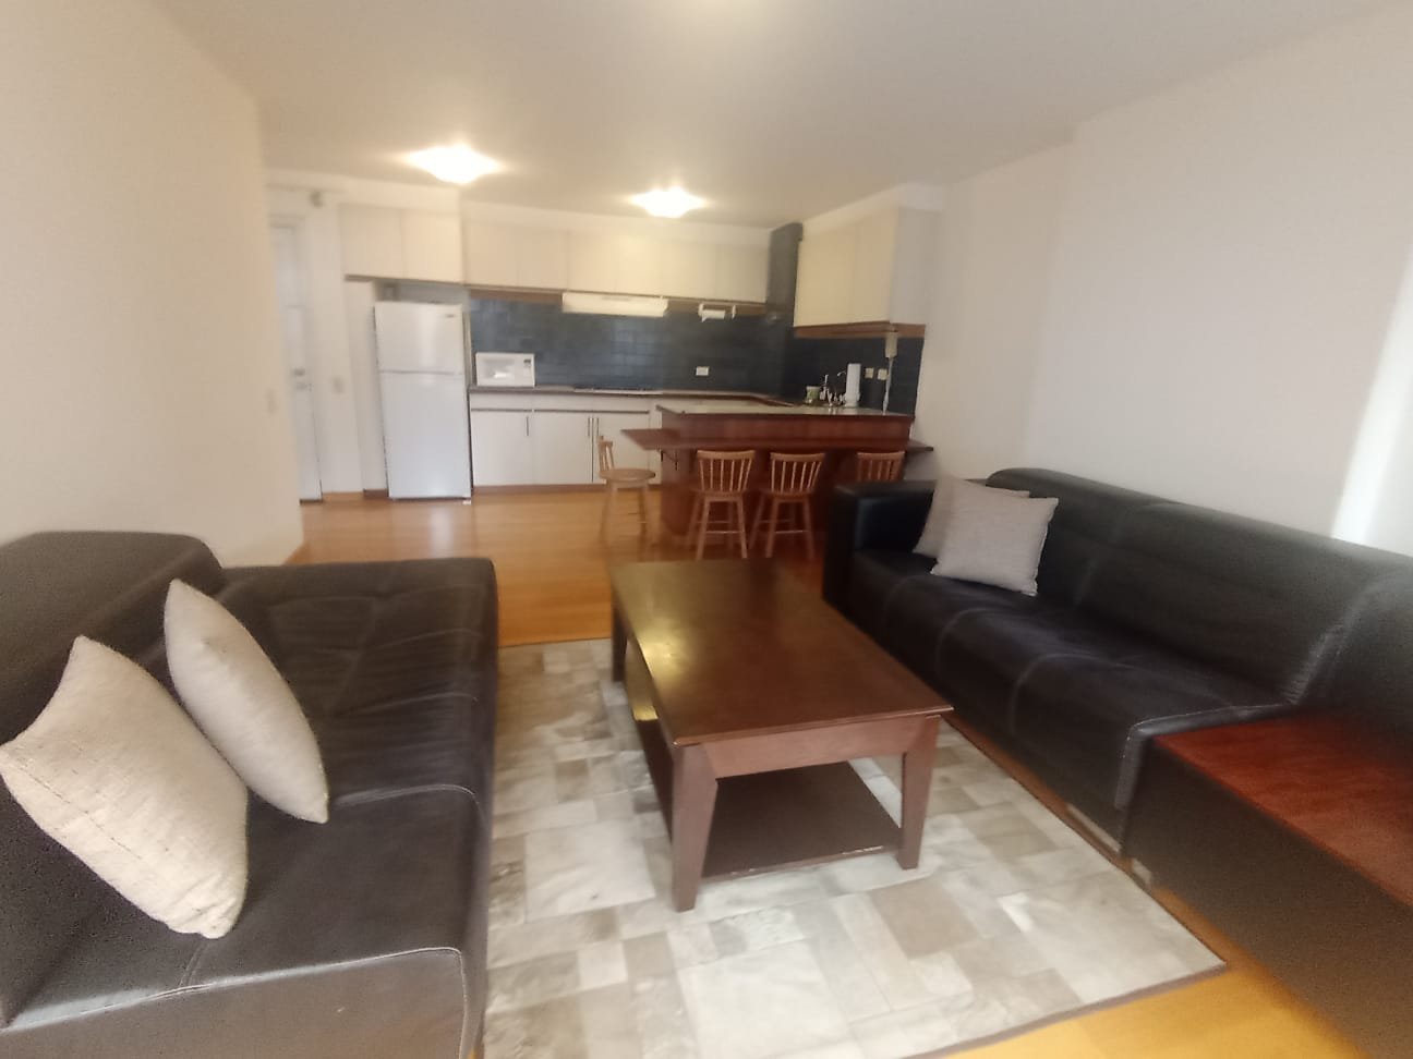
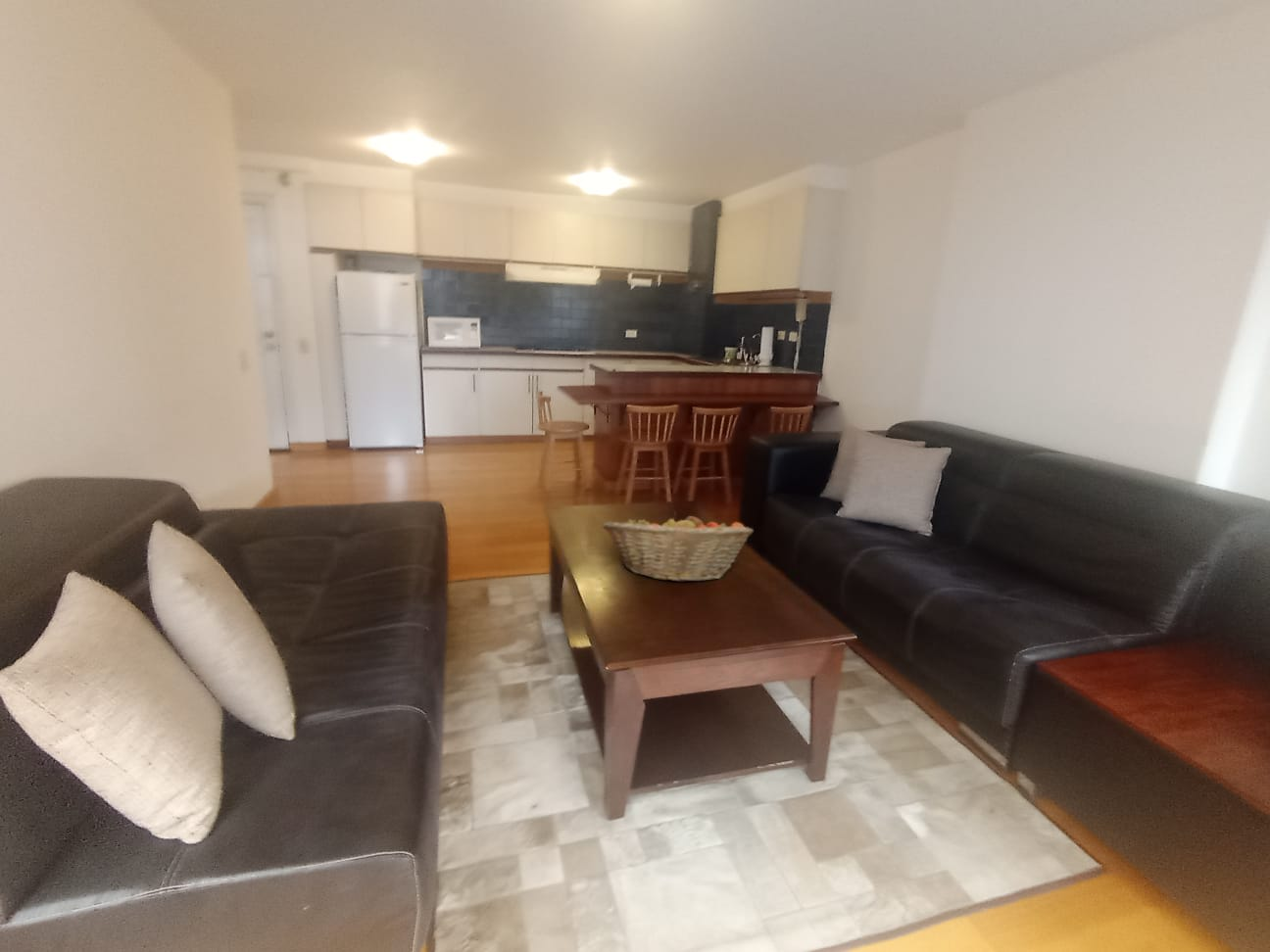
+ fruit basket [602,510,754,583]
